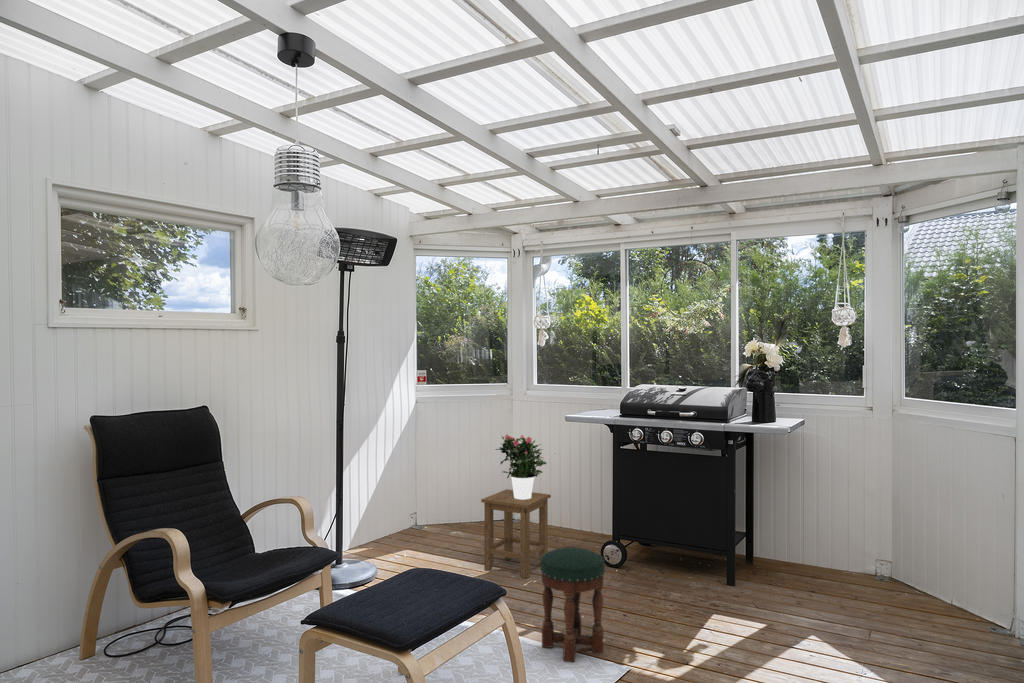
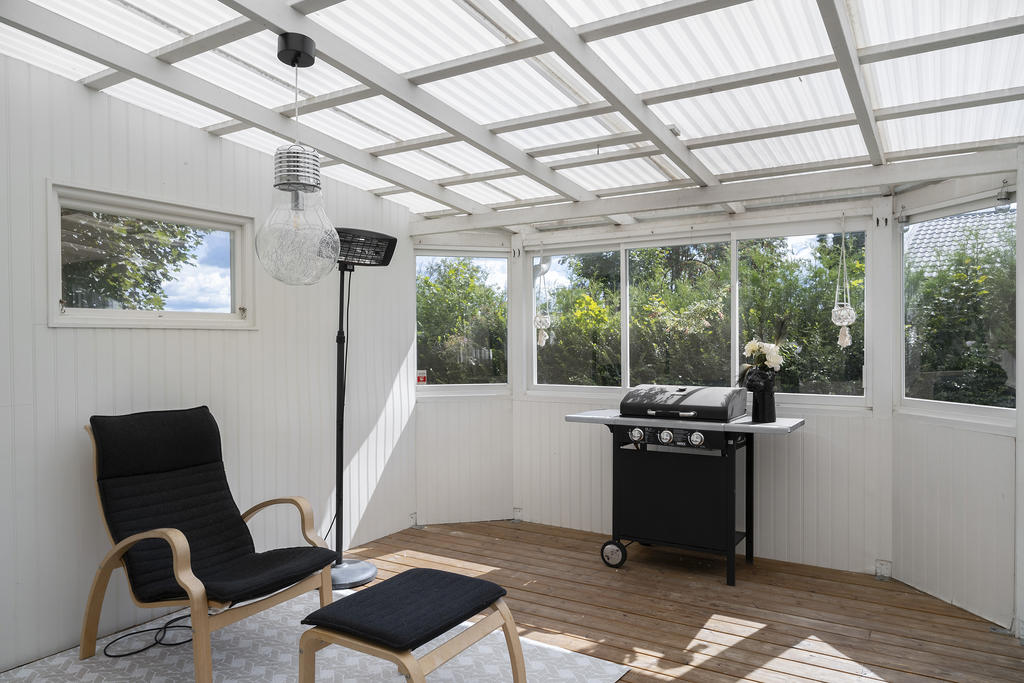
- potted flower [494,434,548,500]
- stool [540,546,606,663]
- stool [480,488,552,579]
